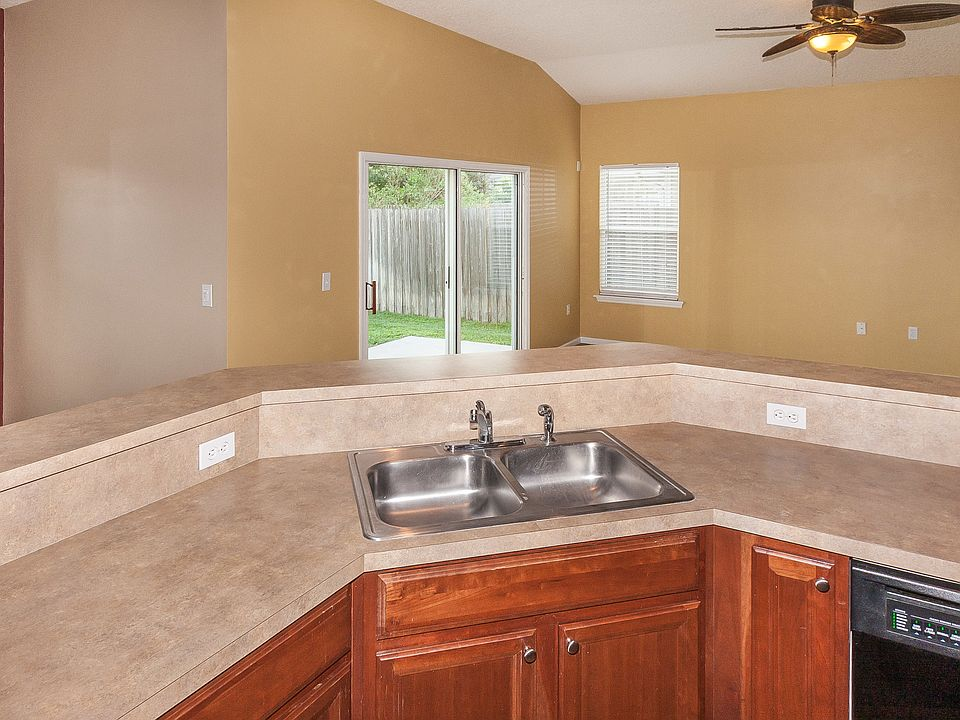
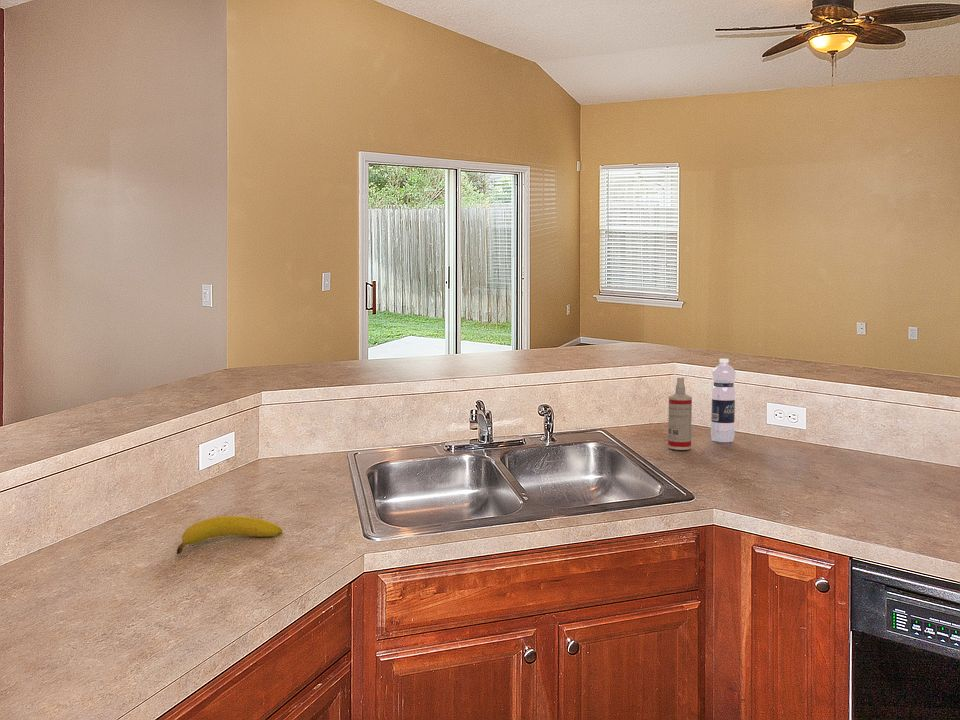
+ spray bottle [667,376,693,451]
+ fruit [176,515,283,555]
+ water bottle [710,358,736,443]
